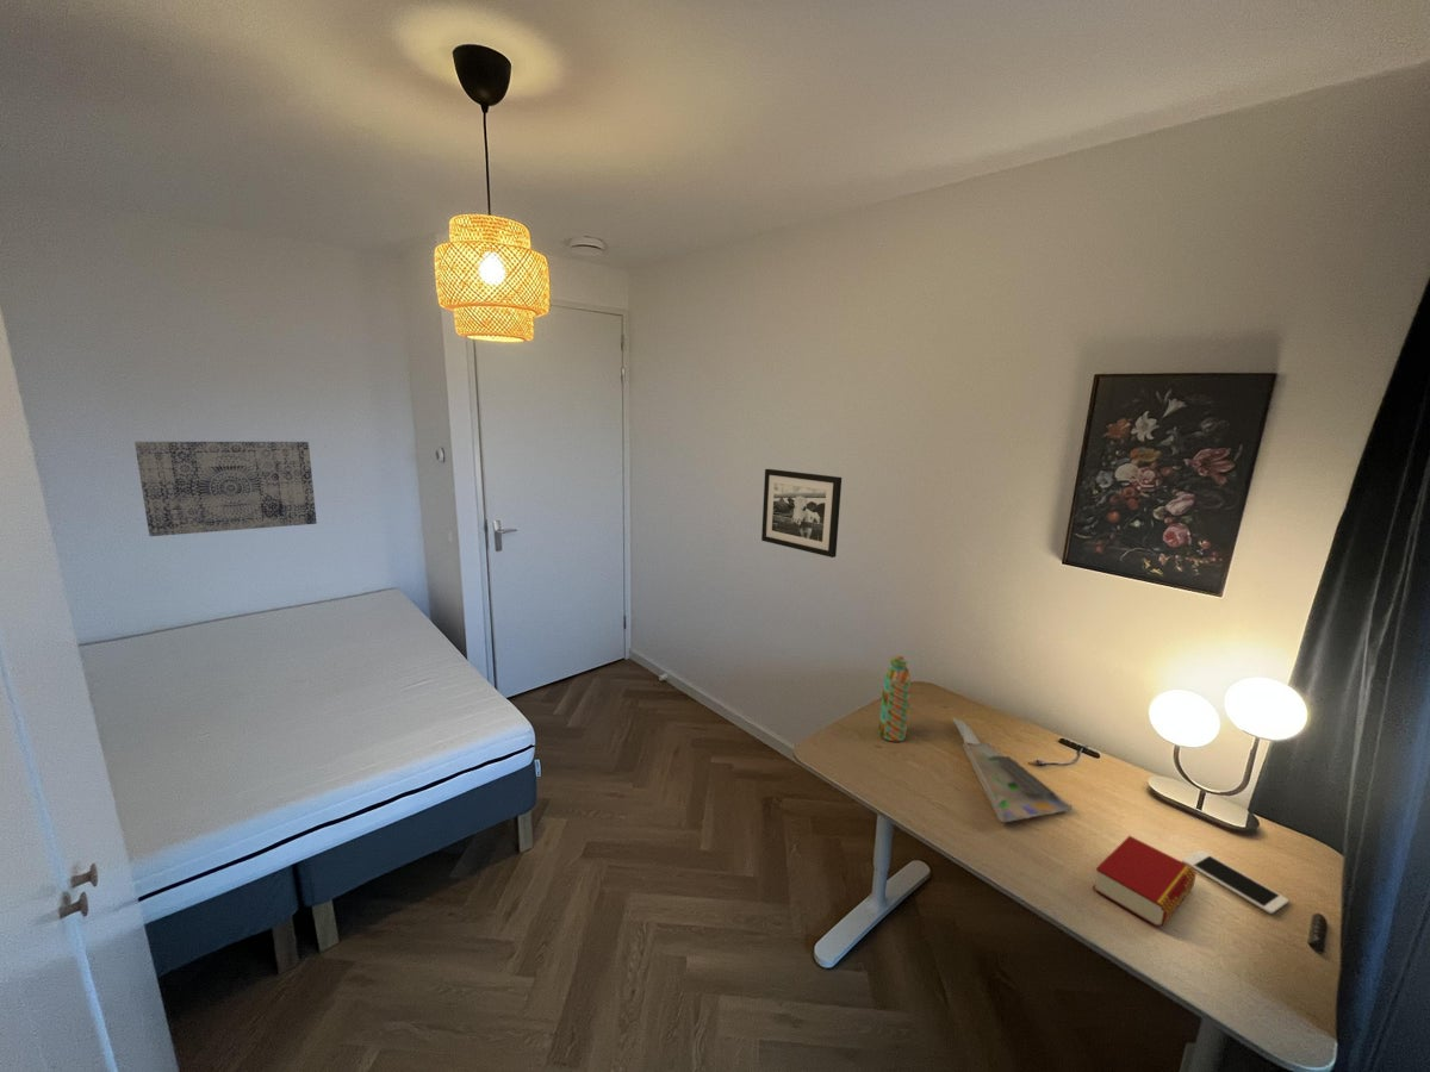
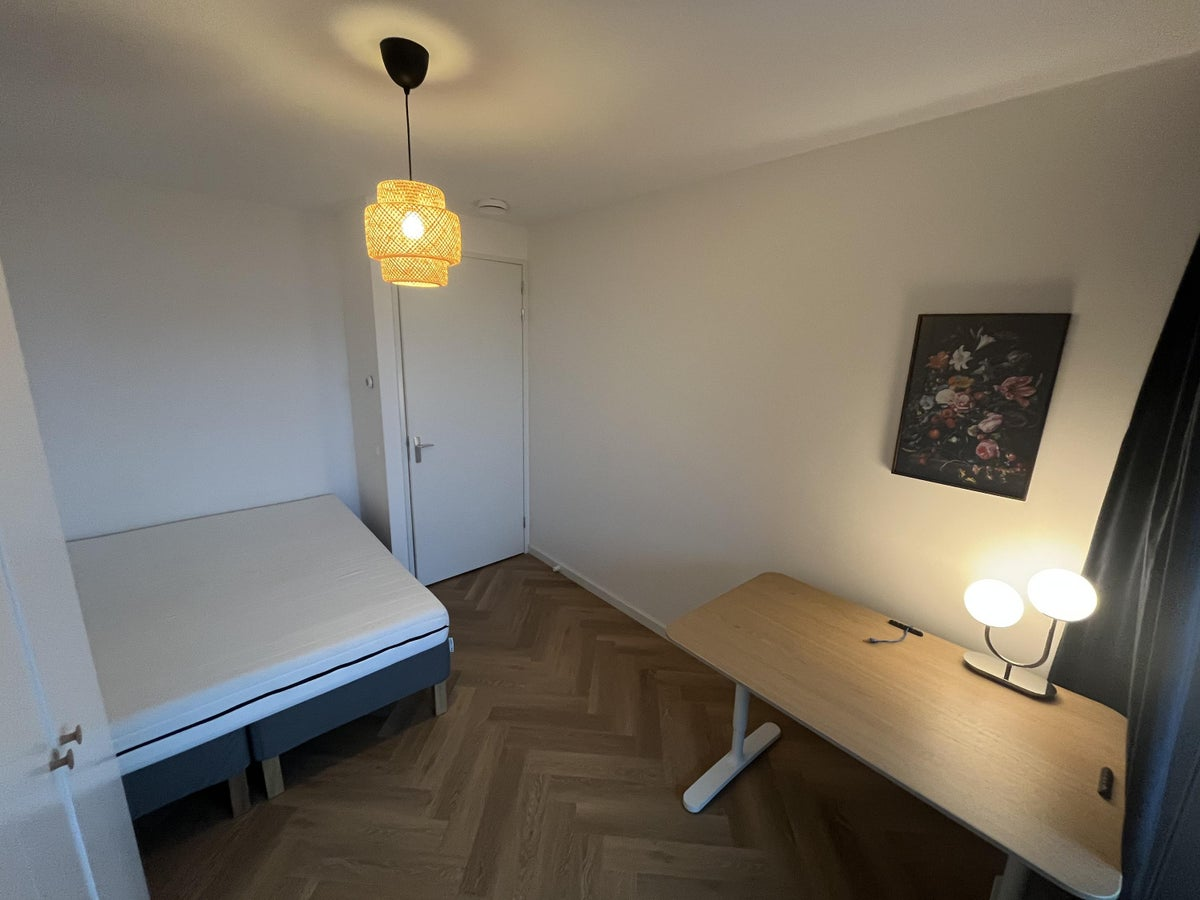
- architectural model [951,716,1074,823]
- book [1092,835,1198,928]
- picture frame [760,468,843,559]
- cell phone [1181,849,1289,915]
- water bottle [877,655,912,742]
- wall art [133,441,318,537]
